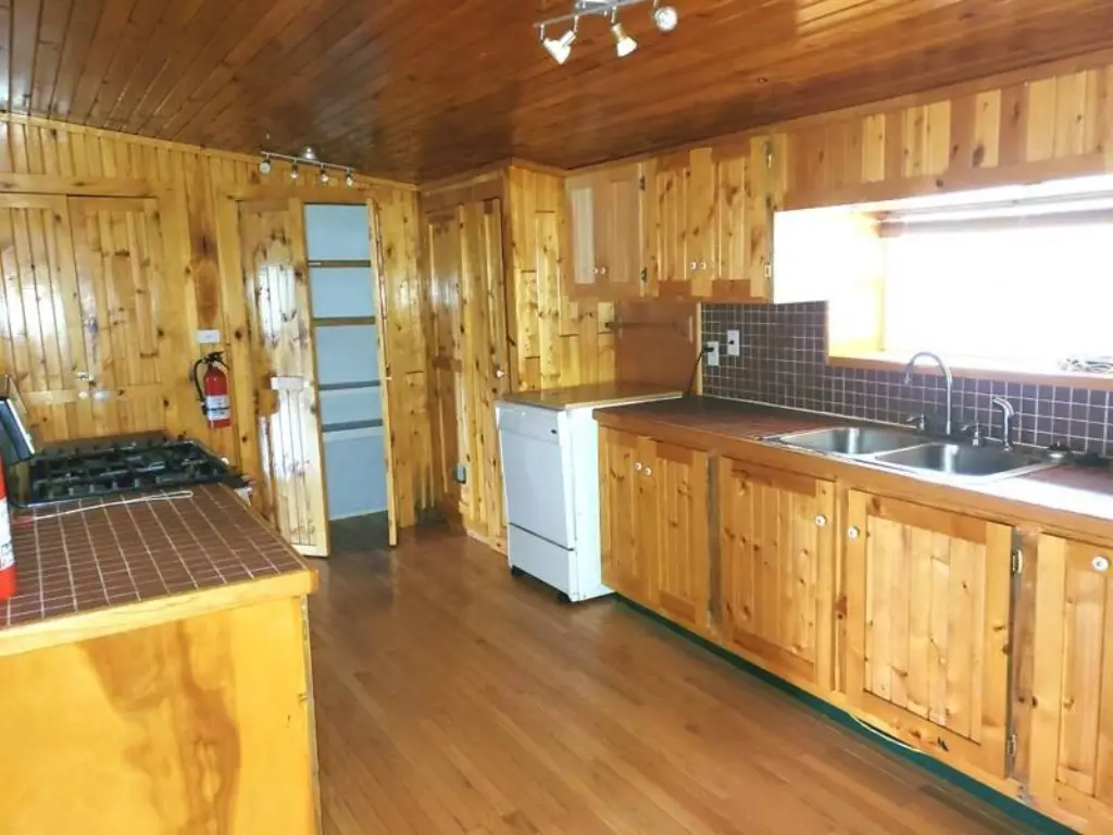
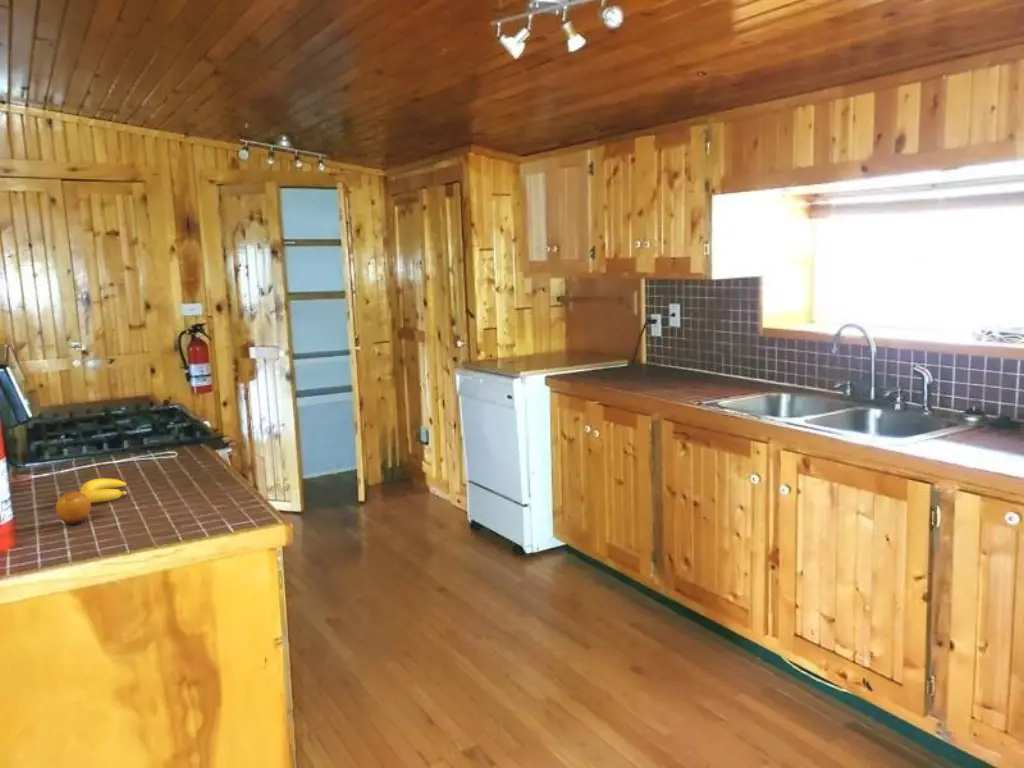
+ fruit [55,490,92,526]
+ banana [80,477,128,504]
